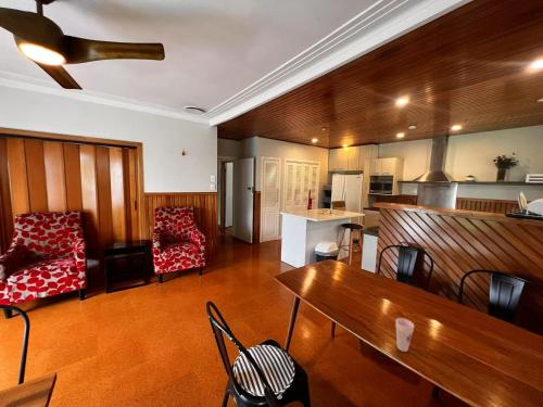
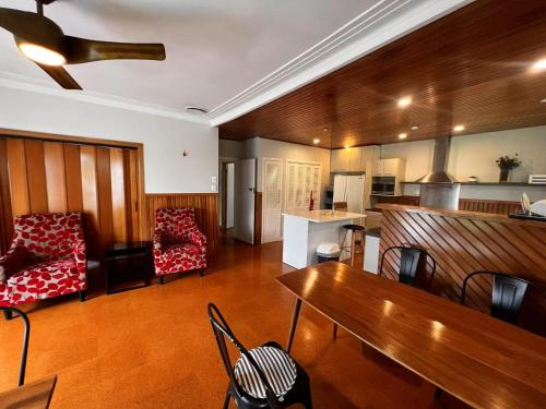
- cup [394,317,415,353]
